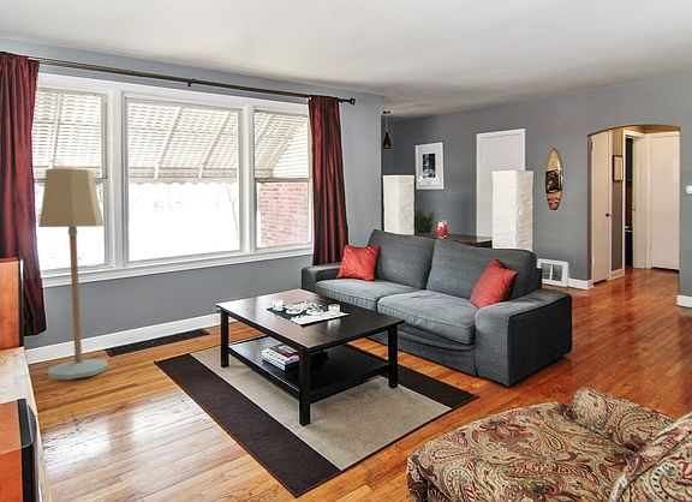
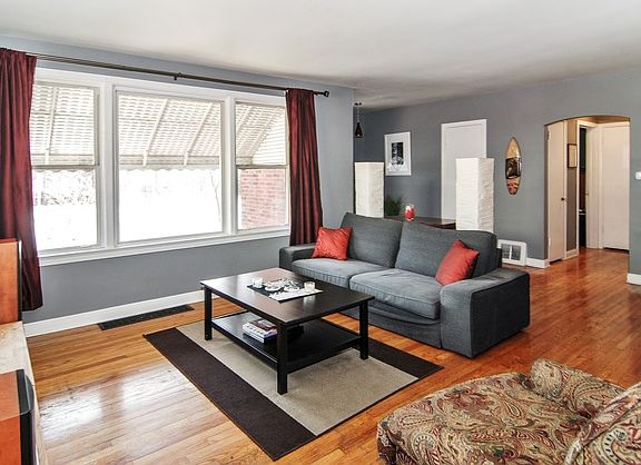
- floor lamp [37,167,109,381]
